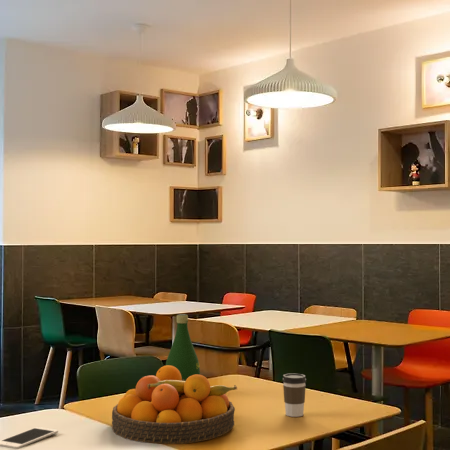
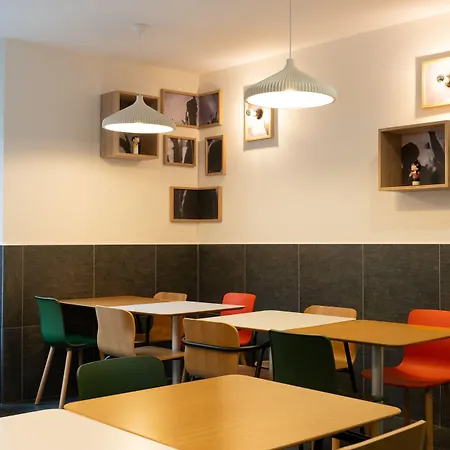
- fruit bowl [111,365,238,445]
- bottle [165,313,201,381]
- coffee cup [282,373,307,418]
- cell phone [0,426,59,450]
